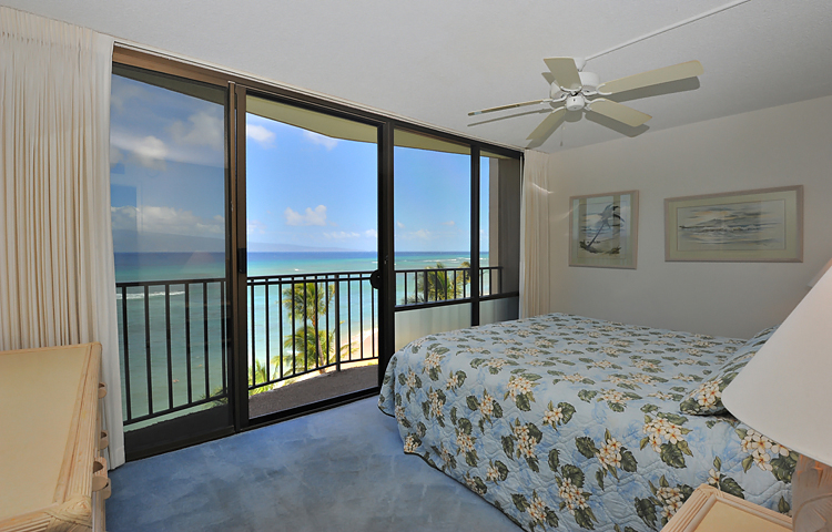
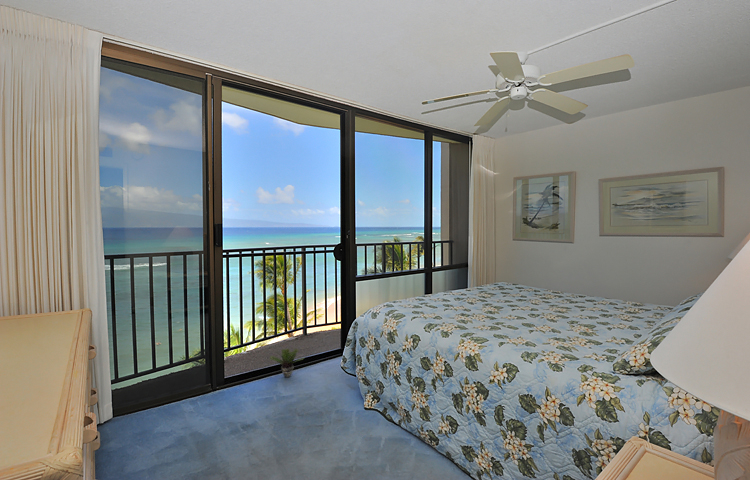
+ potted plant [268,347,306,378]
